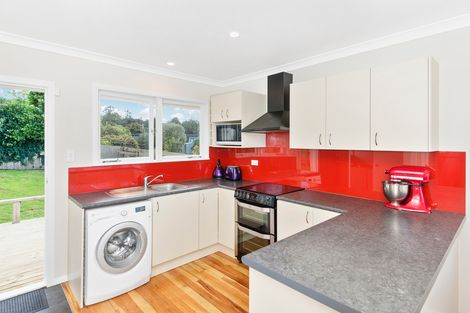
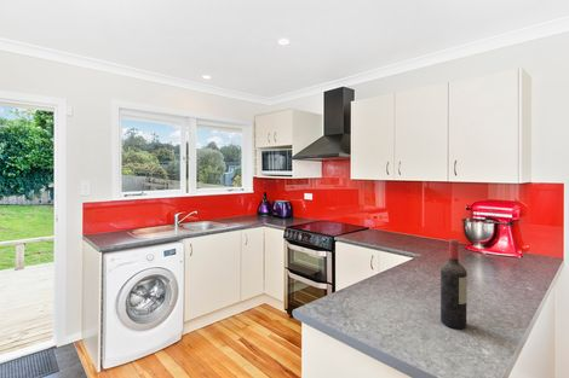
+ wine bottle [439,238,469,330]
